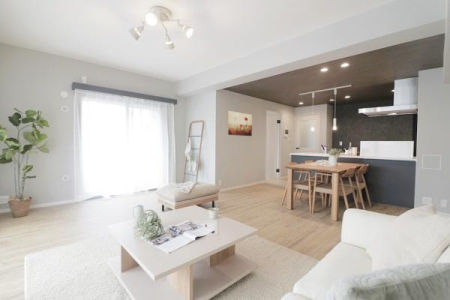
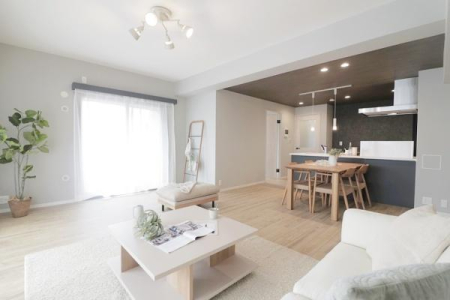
- wall art [227,110,253,137]
